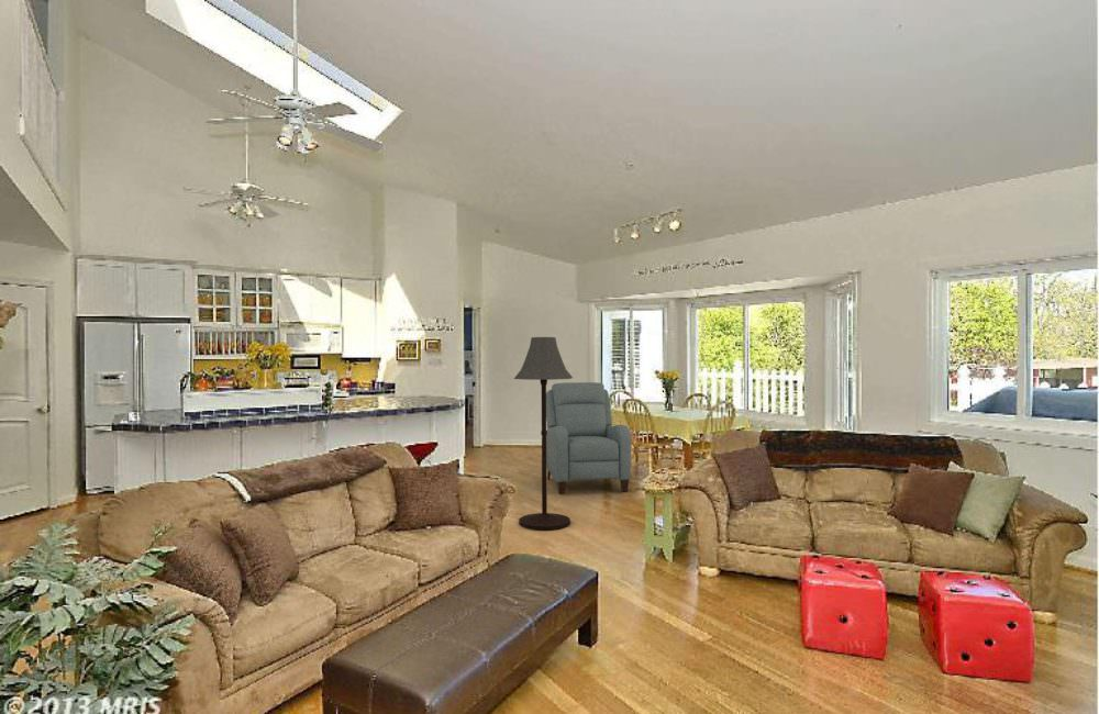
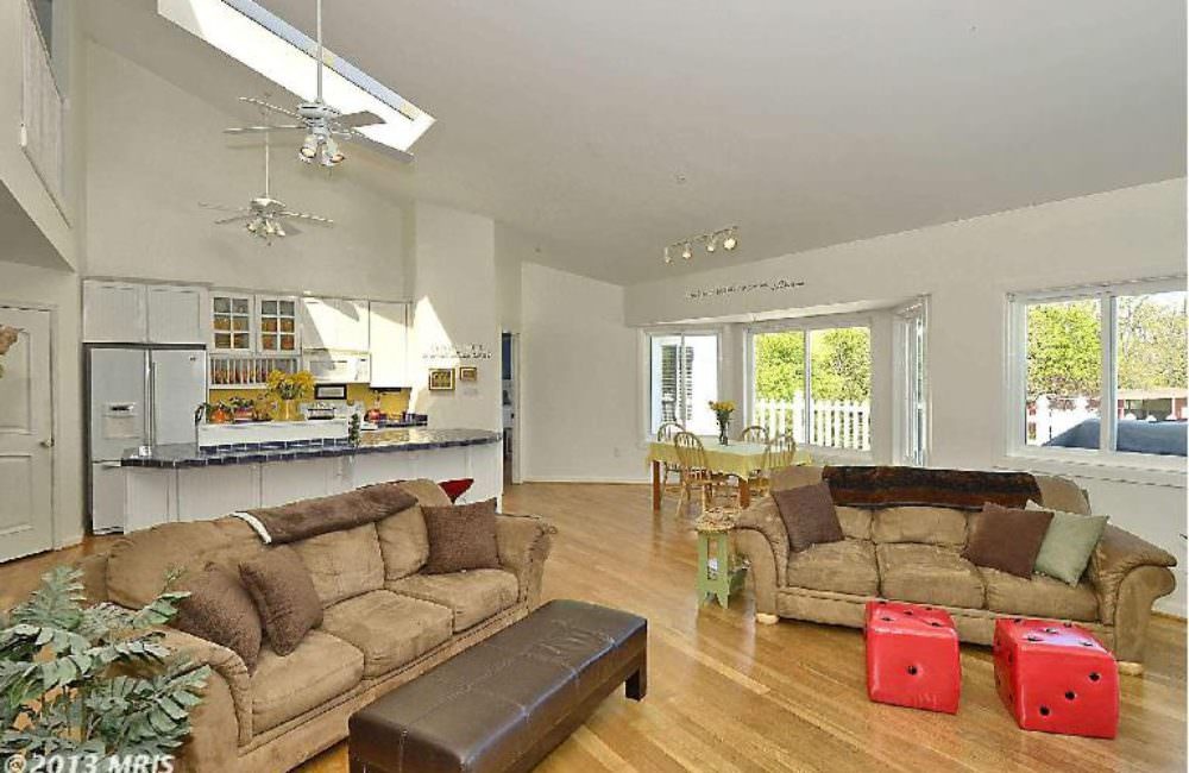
- floor lamp [513,336,574,531]
- chair [546,381,632,495]
